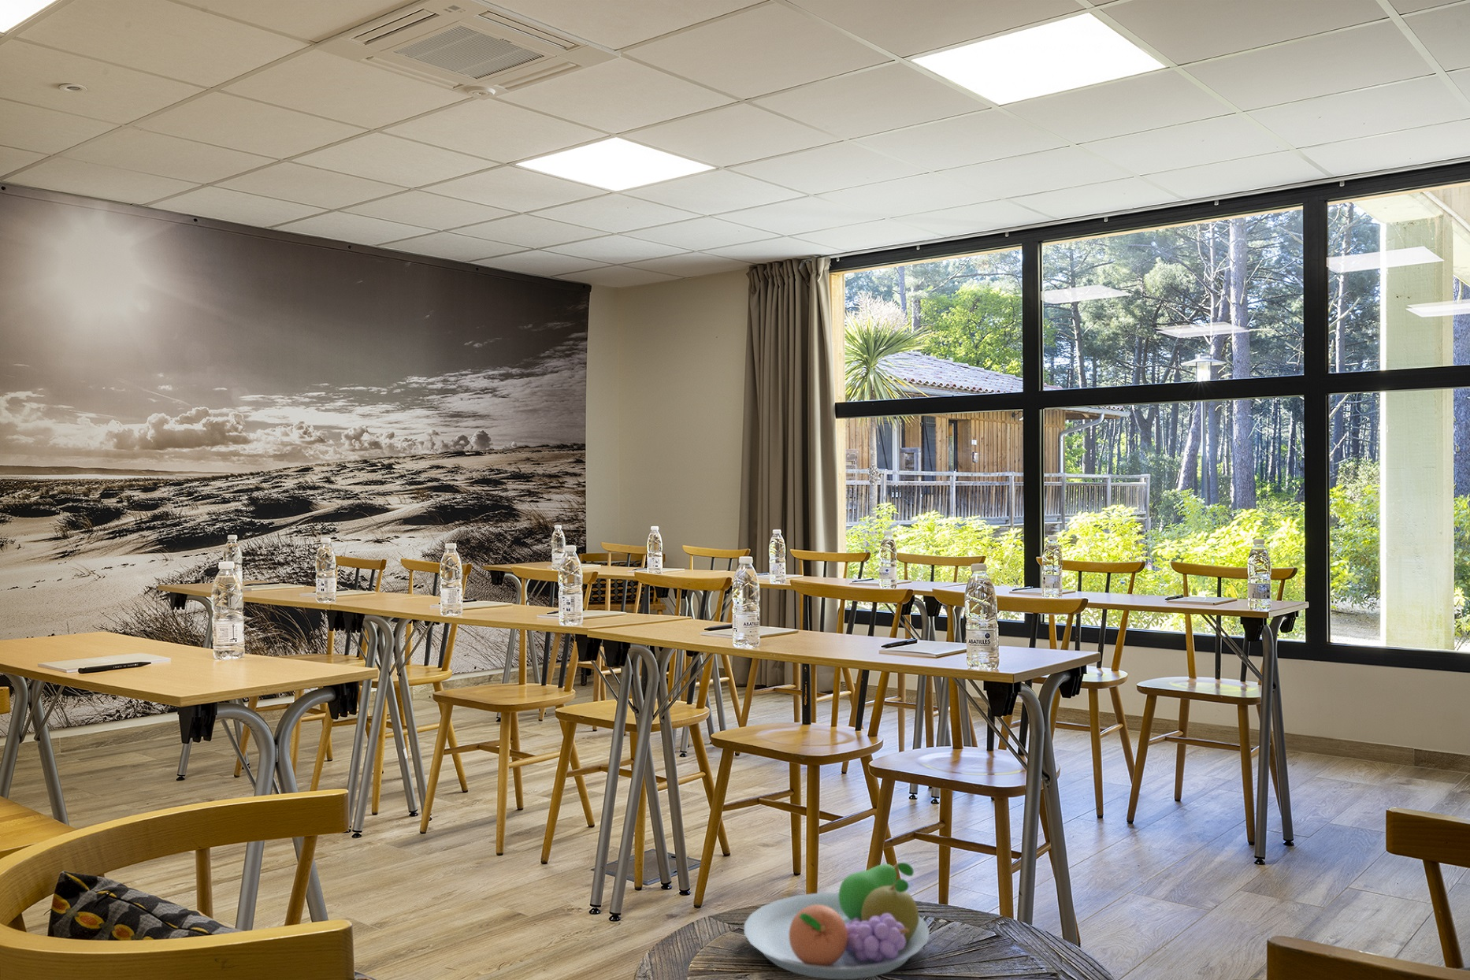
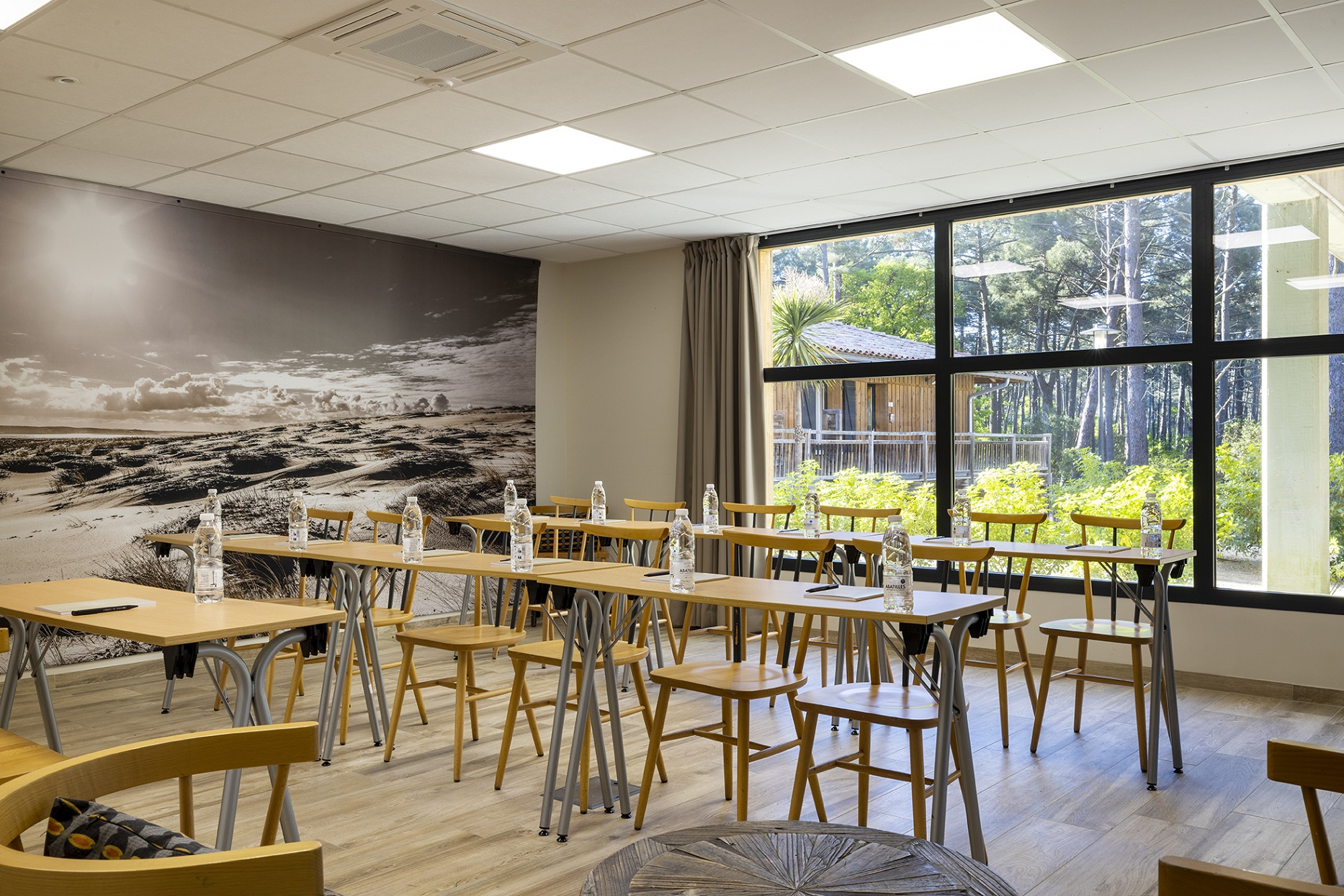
- fruit bowl [744,862,931,980]
